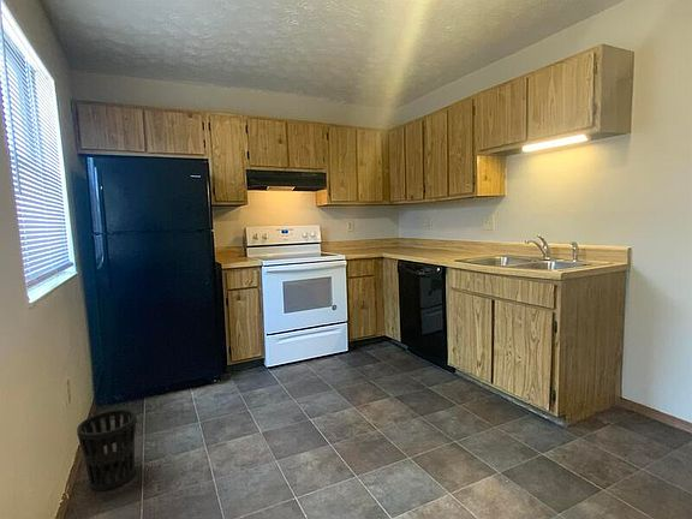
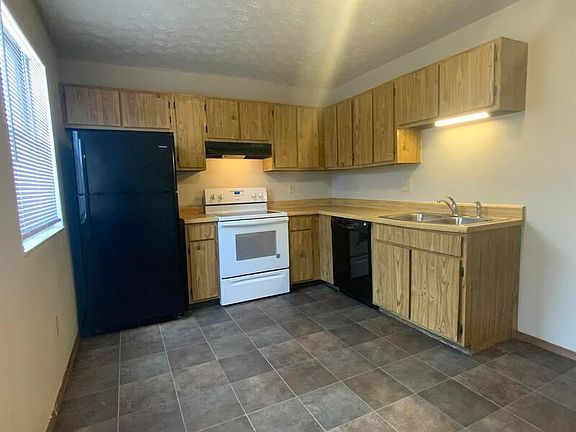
- wastebasket [76,407,138,493]
